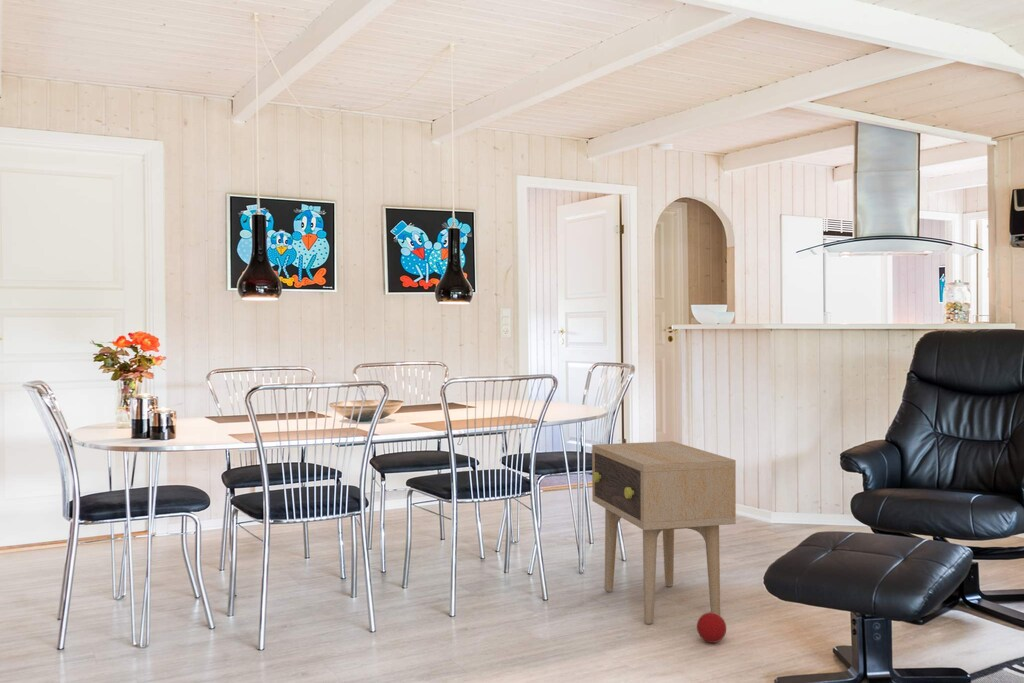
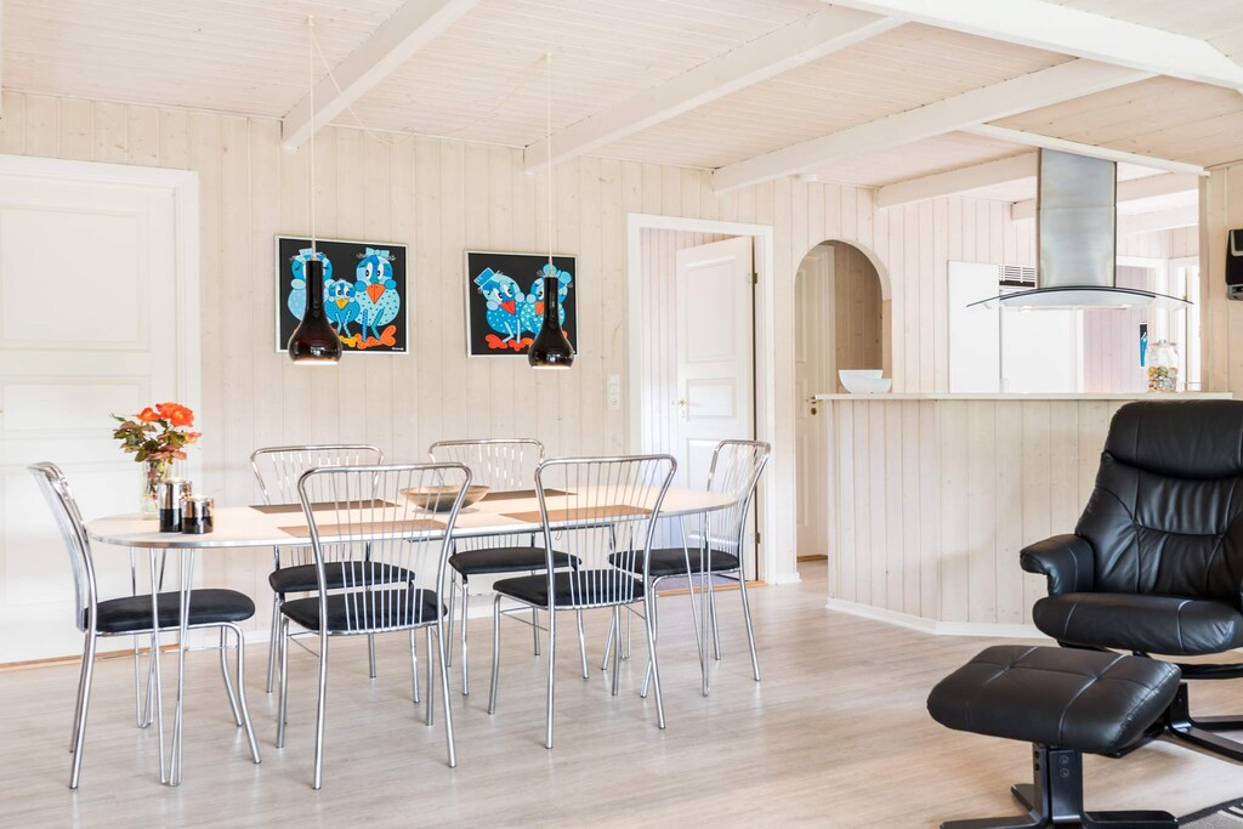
- side table [591,440,737,625]
- ball [696,611,727,644]
